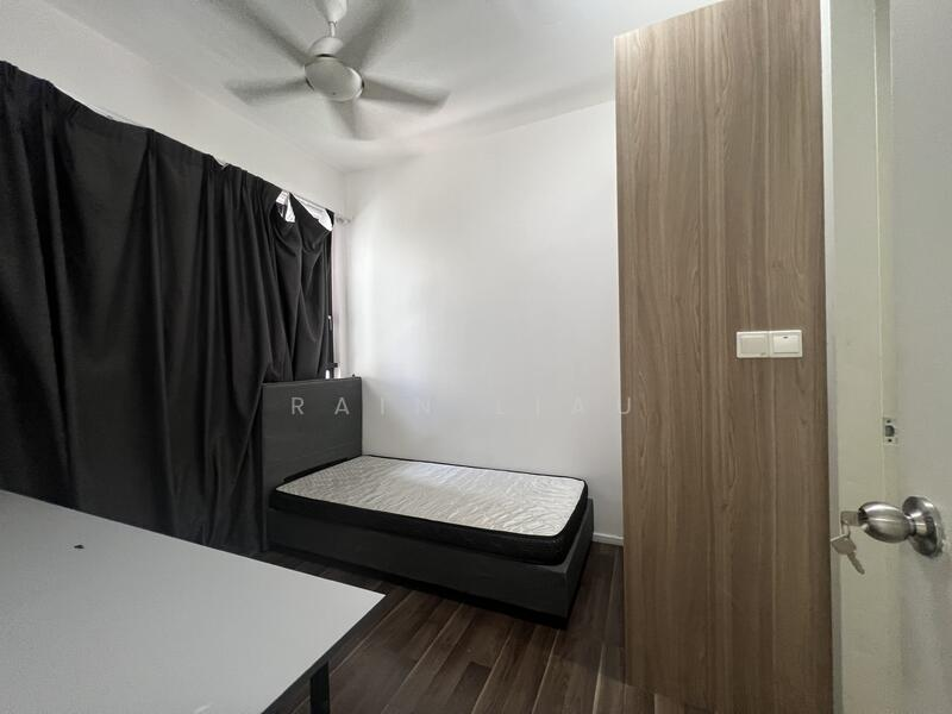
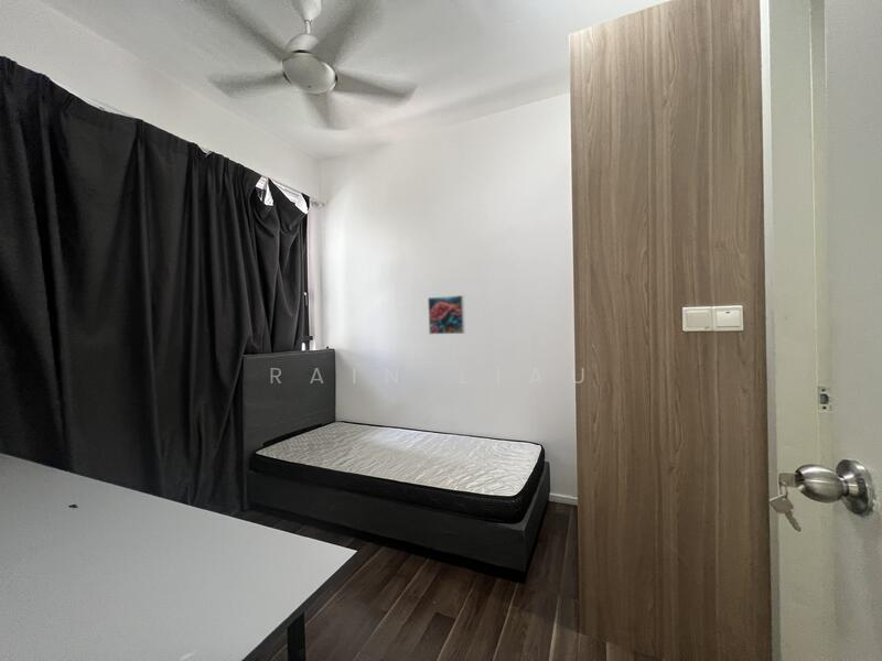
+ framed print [427,294,466,335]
